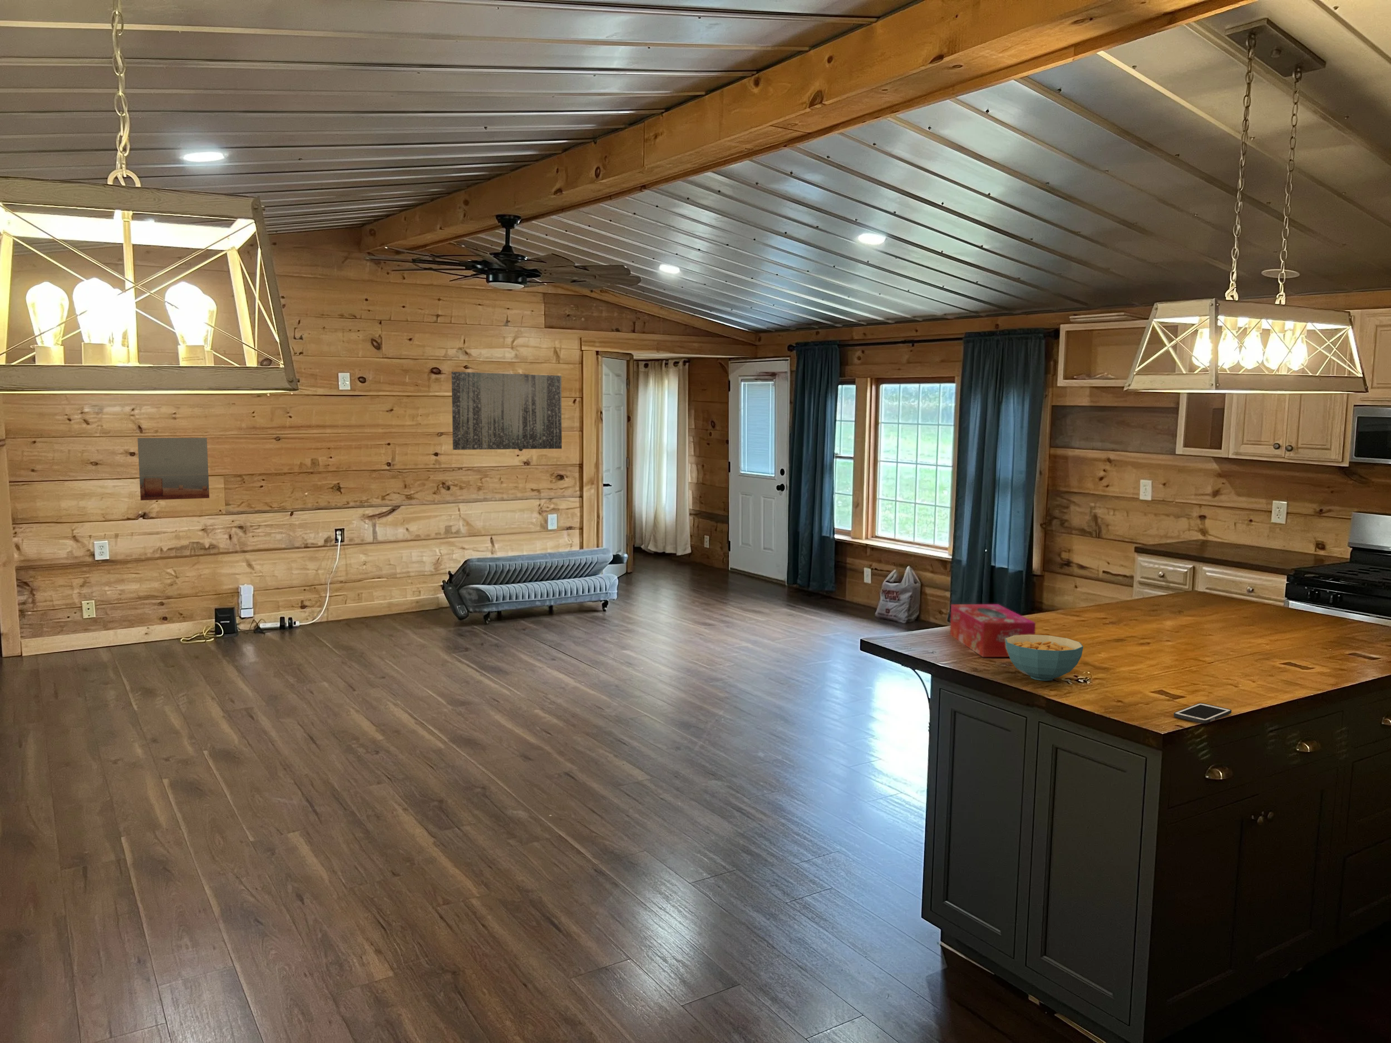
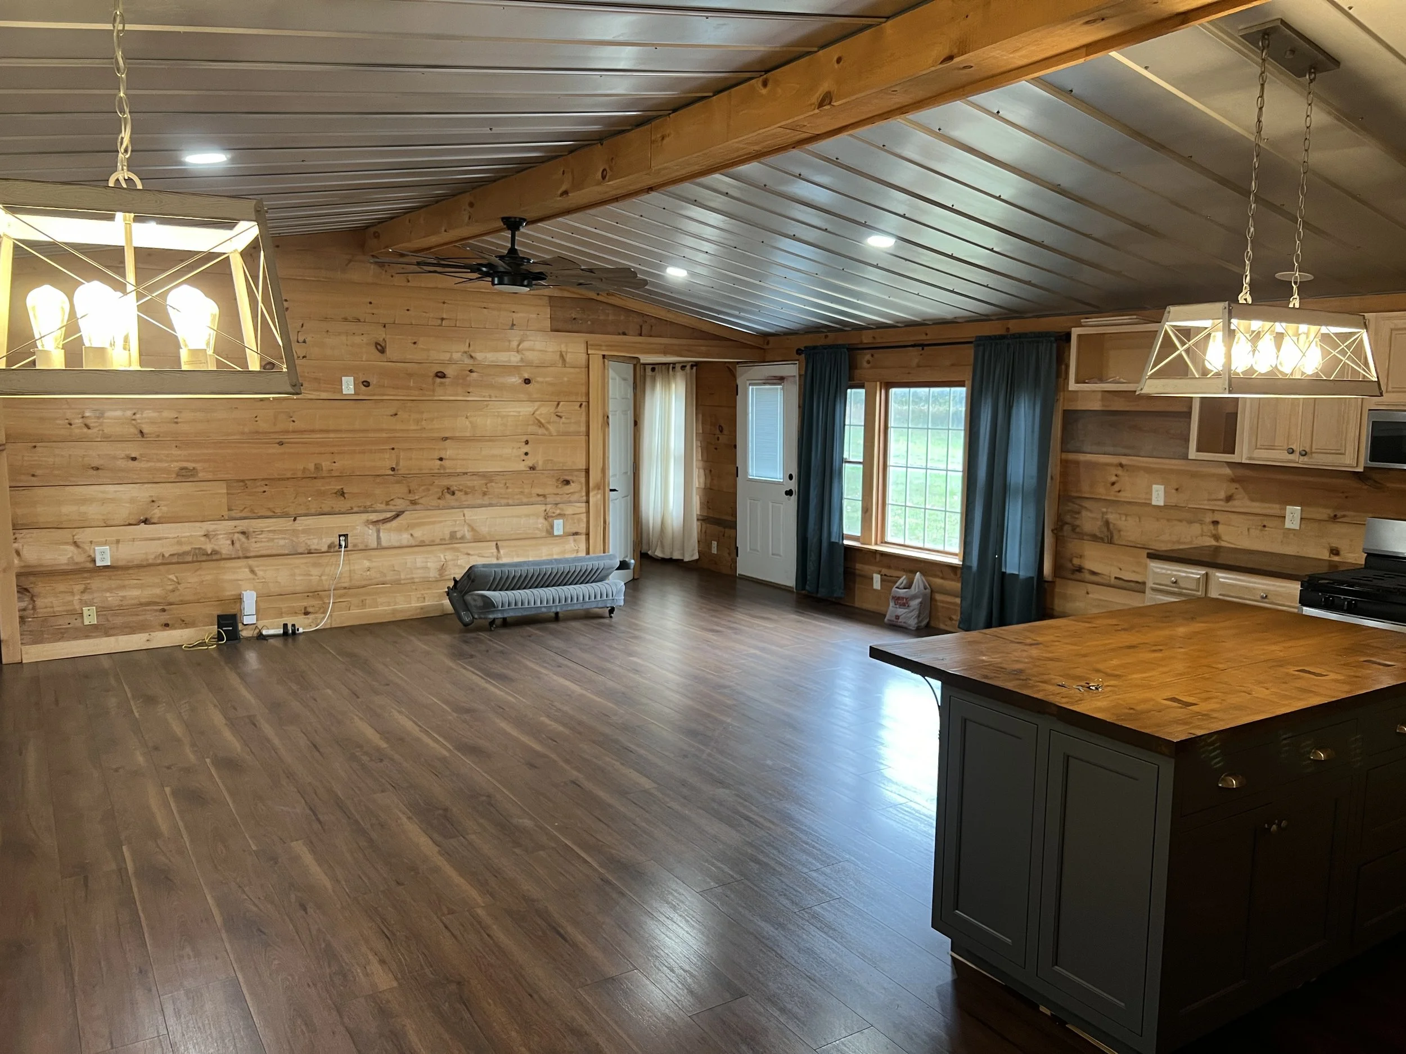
- wall art [451,371,563,450]
- wall art [137,437,210,501]
- tissue box [950,604,1036,657]
- cell phone [1173,702,1232,724]
- cereal bowl [1004,634,1084,681]
